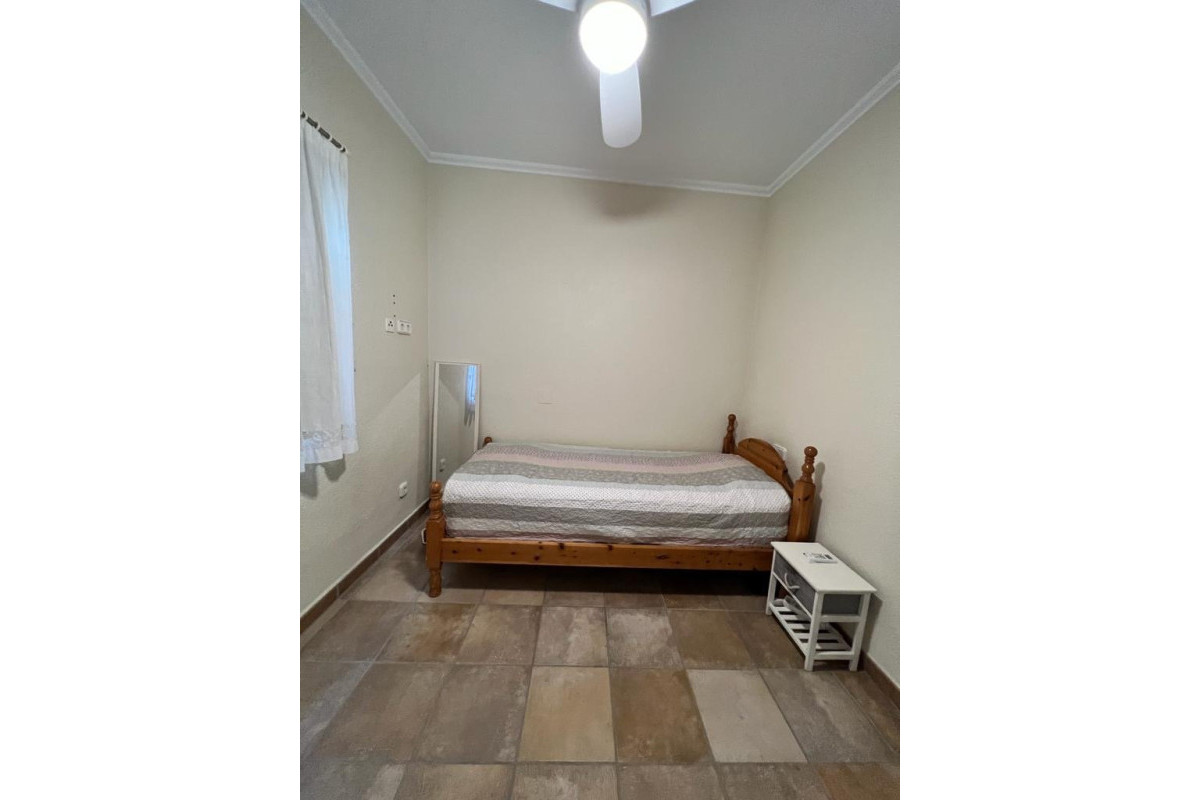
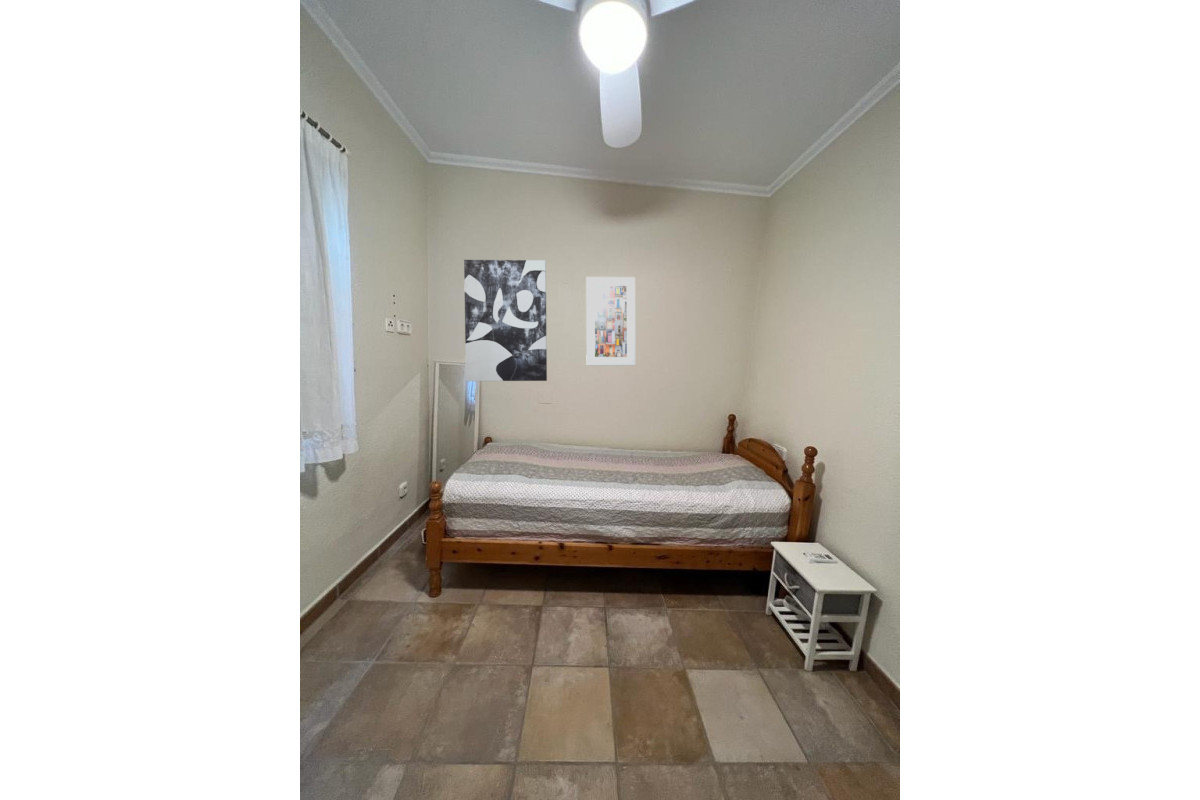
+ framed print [585,276,636,367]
+ wall art [463,259,548,382]
